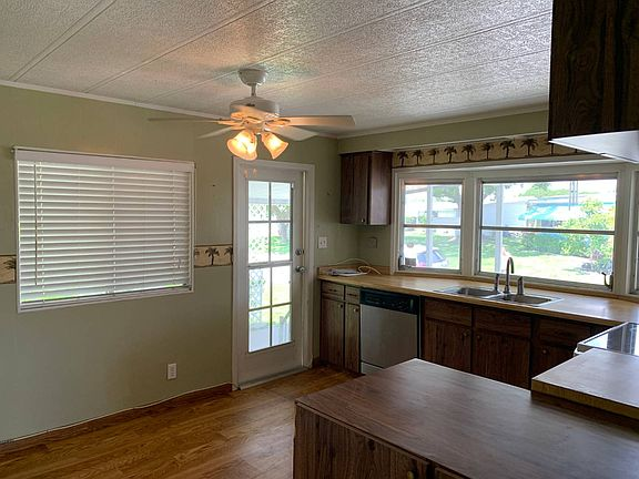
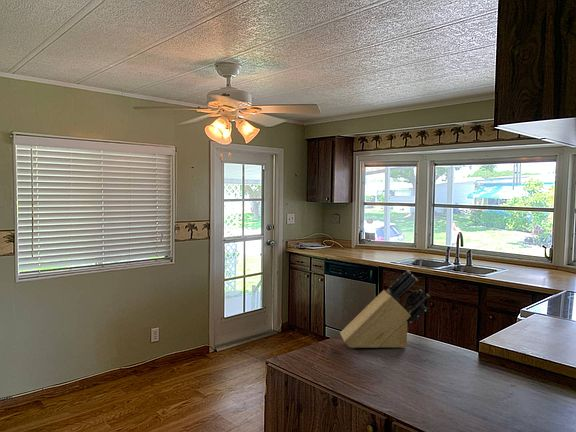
+ knife block [339,269,430,349]
